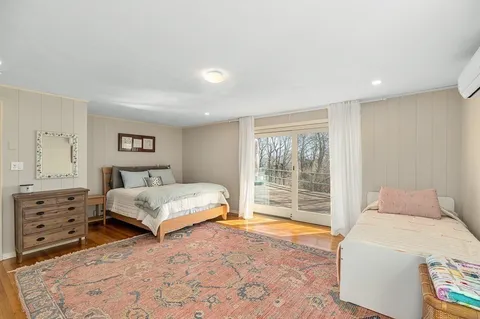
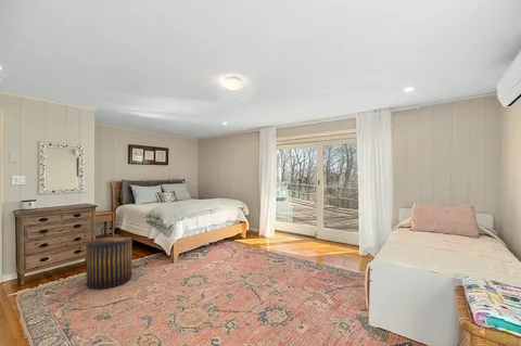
+ stool [86,235,134,291]
